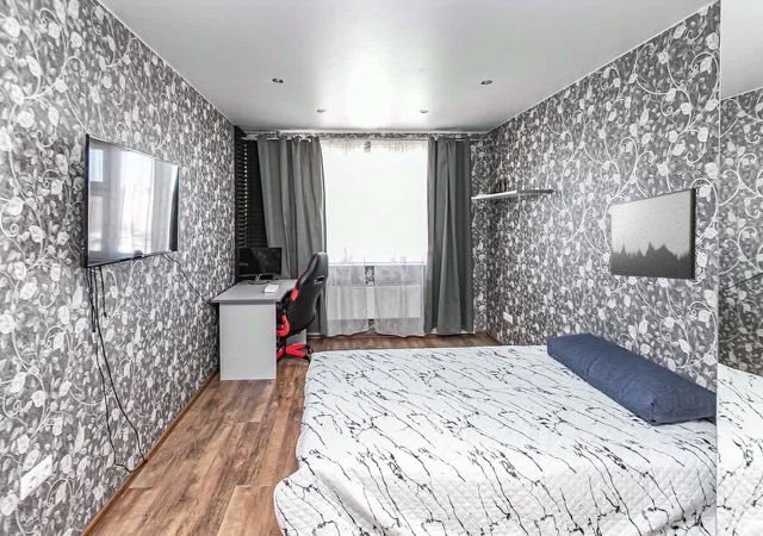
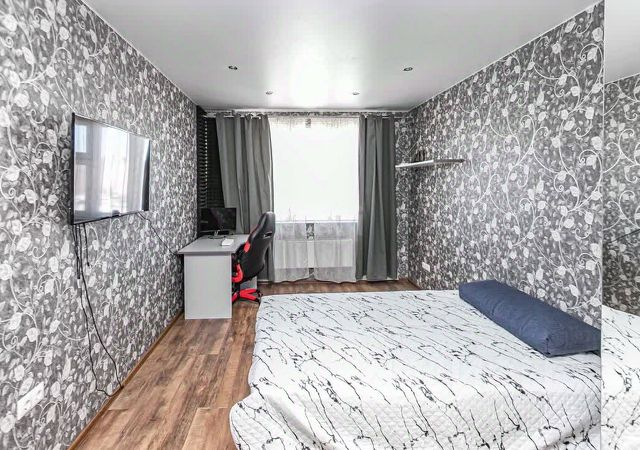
- wall art [609,187,697,281]
